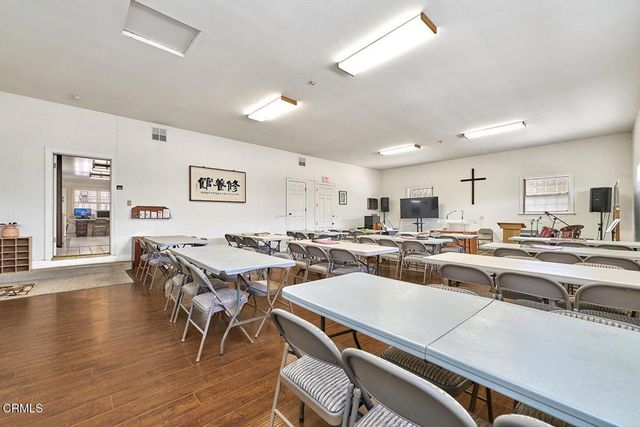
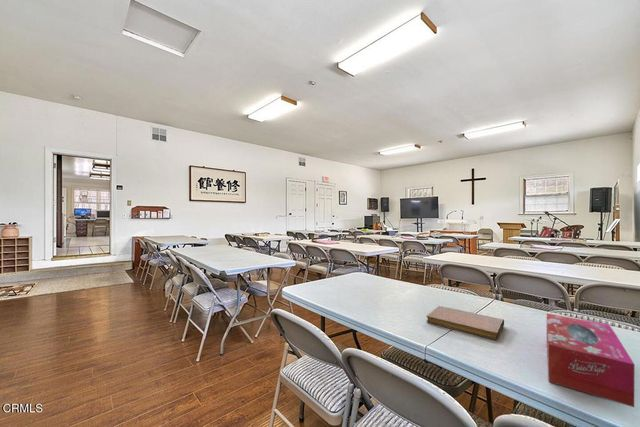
+ notebook [426,305,505,341]
+ tissue box [546,312,635,408]
